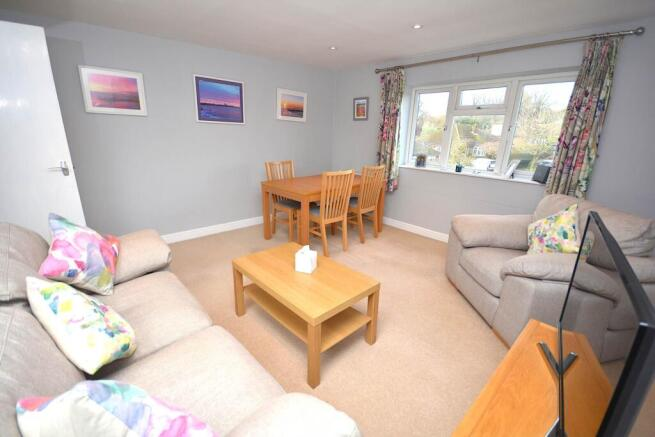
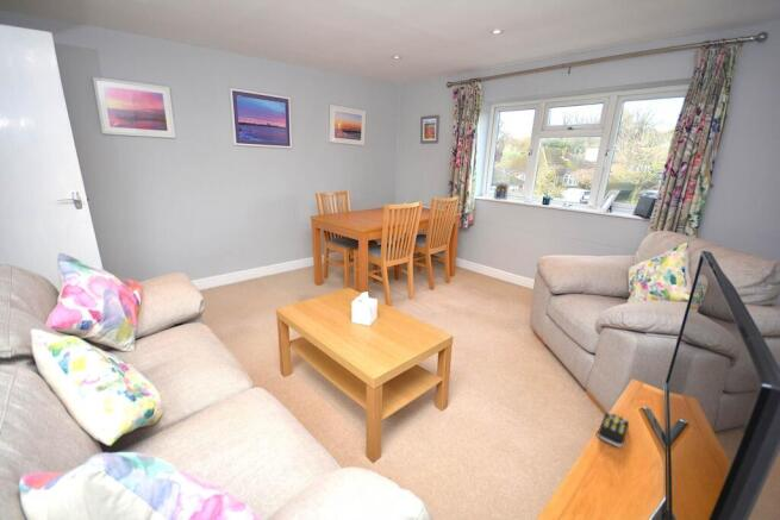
+ remote control [597,412,630,449]
